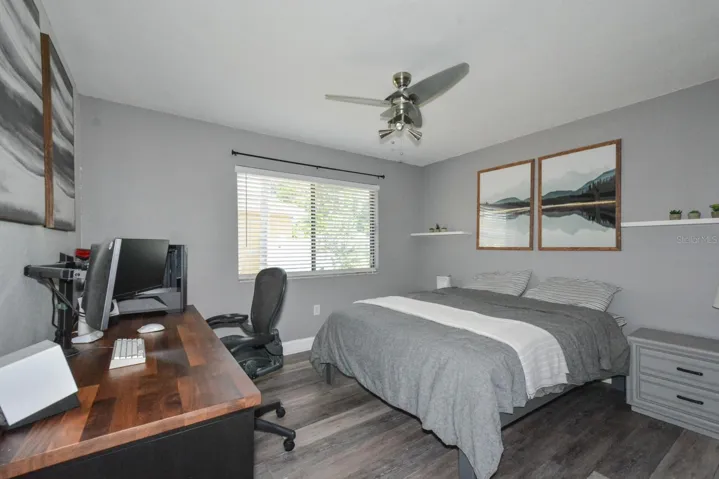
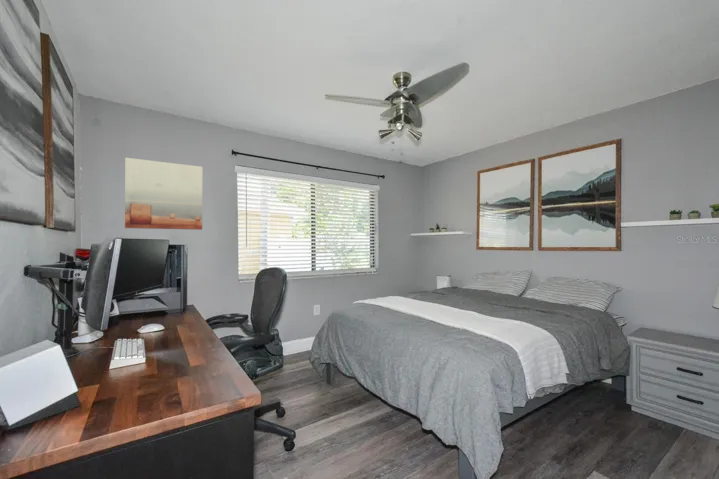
+ wall art [124,157,204,231]
